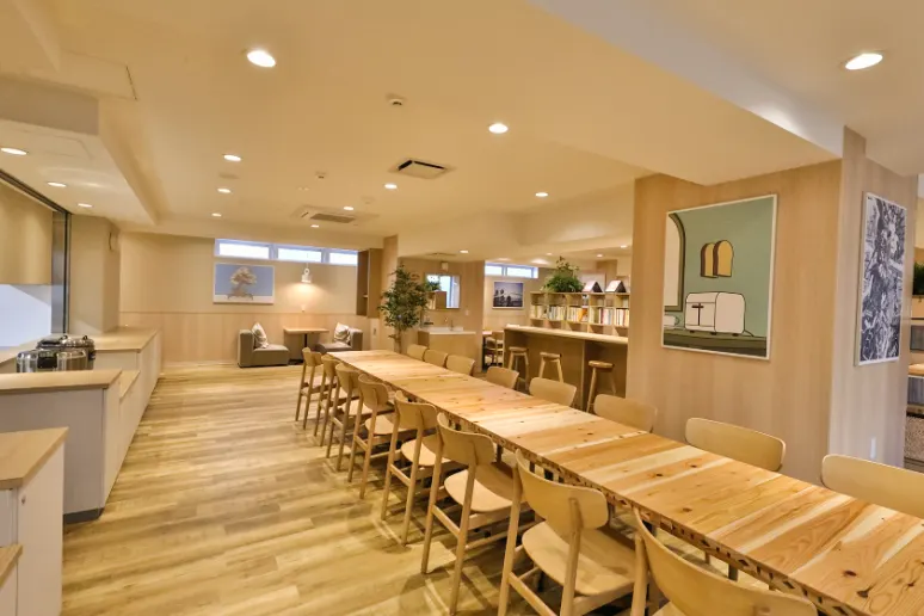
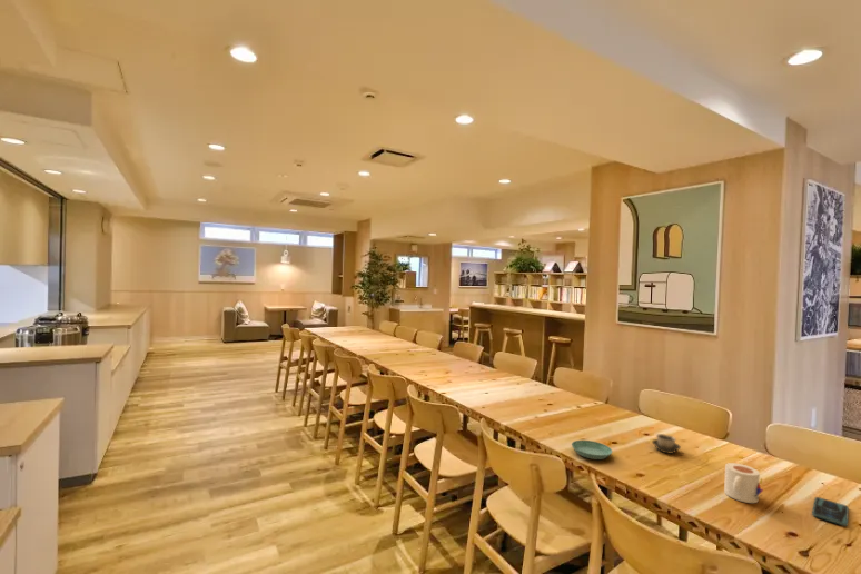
+ saucer [571,439,613,461]
+ smartphone [811,496,850,527]
+ mug [723,462,764,504]
+ cup [651,433,682,455]
